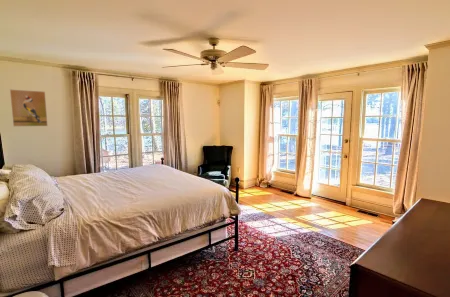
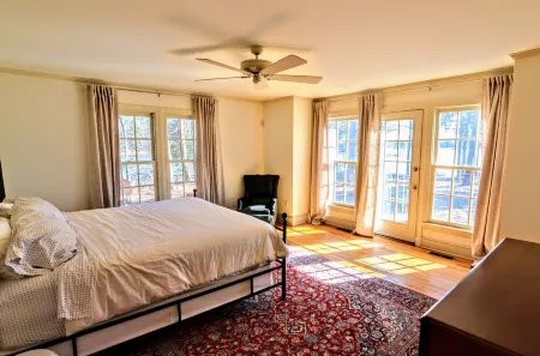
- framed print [9,88,49,127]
